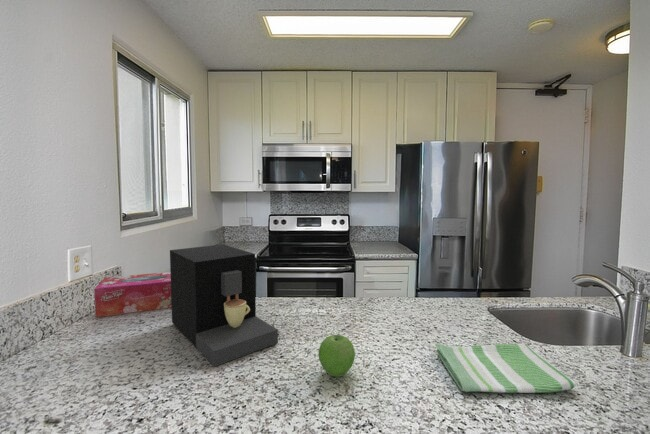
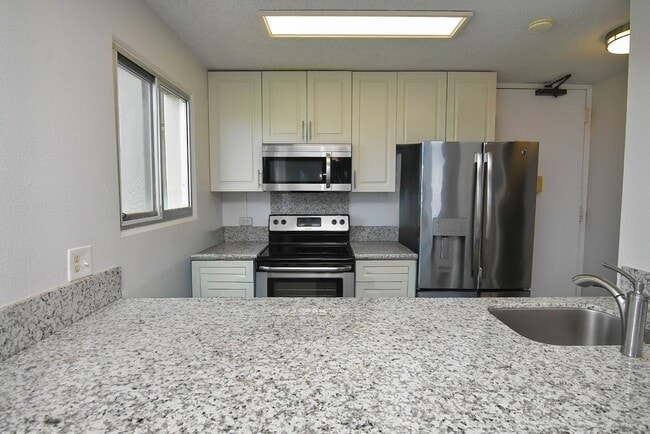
- fruit [318,334,356,378]
- coffee maker [169,243,279,367]
- tissue box [93,271,172,318]
- dish towel [434,343,578,394]
